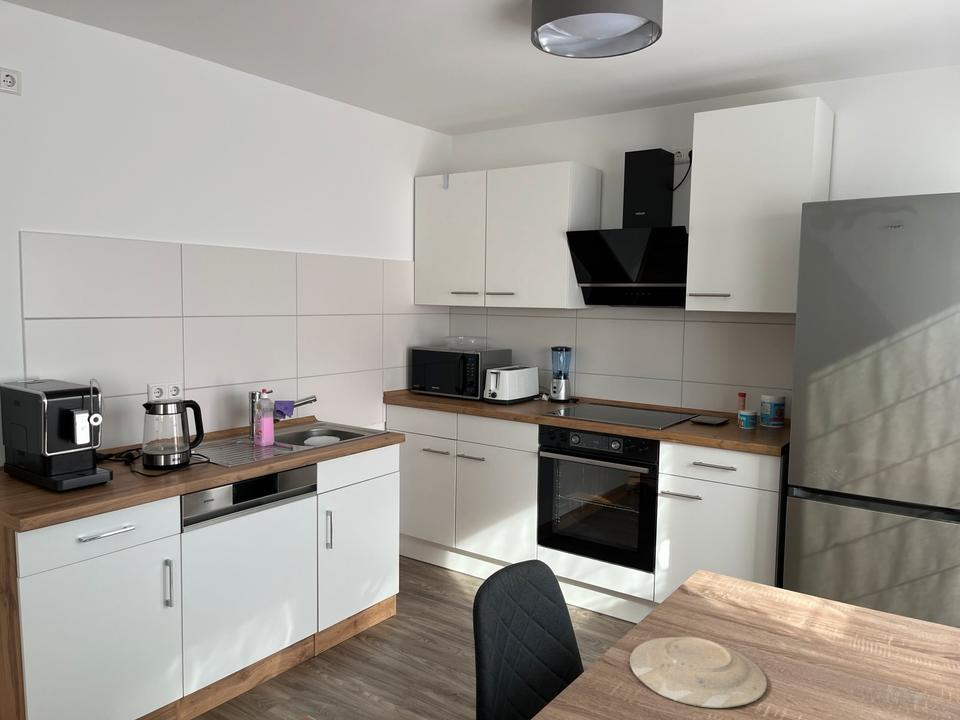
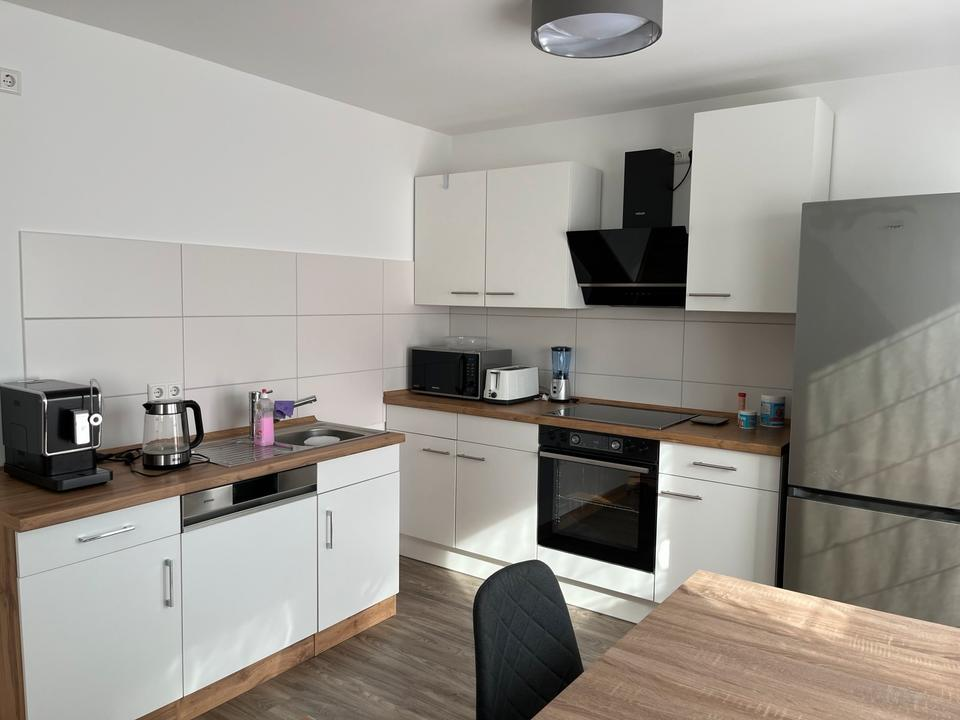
- plate [629,636,768,709]
